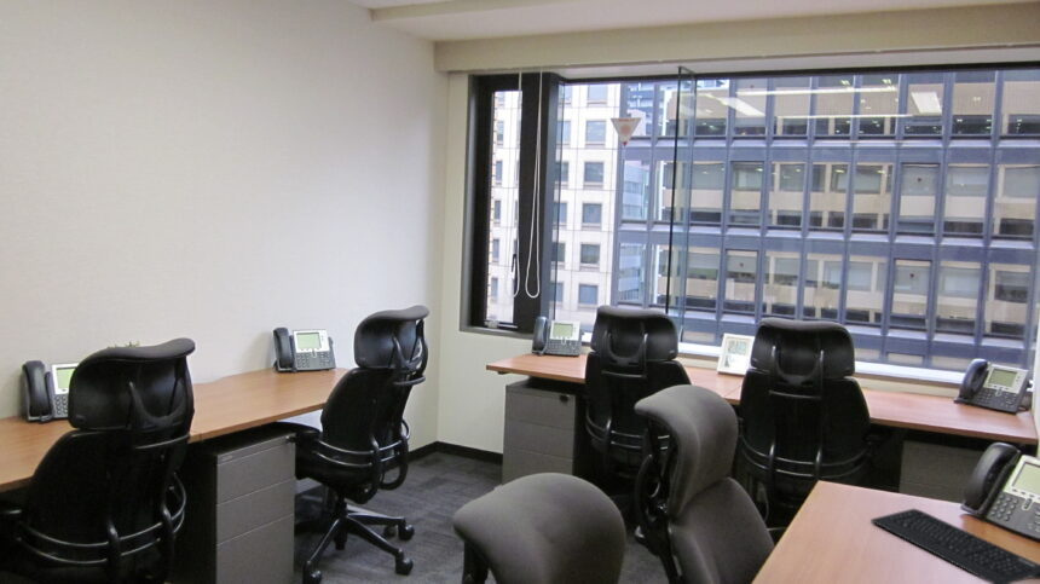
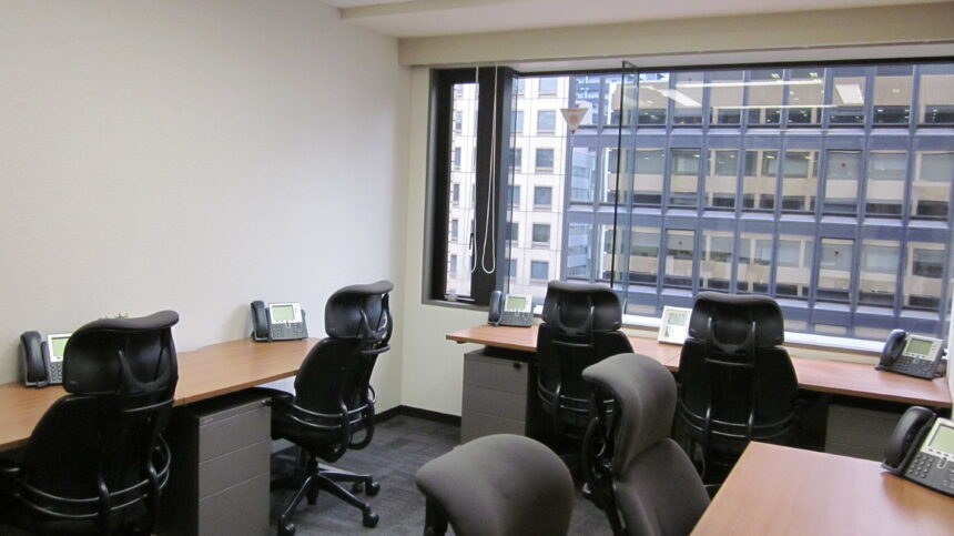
- keyboard [869,508,1040,584]
